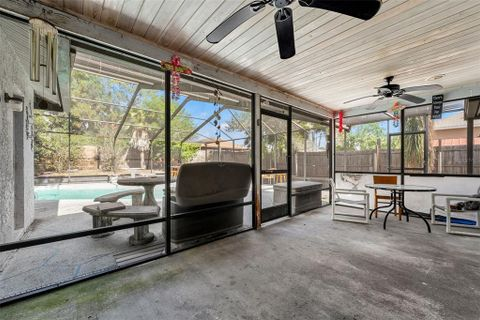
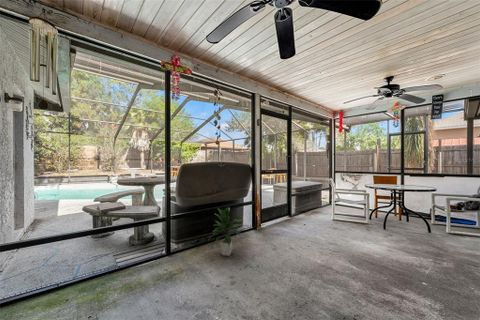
+ indoor plant [207,207,245,257]
